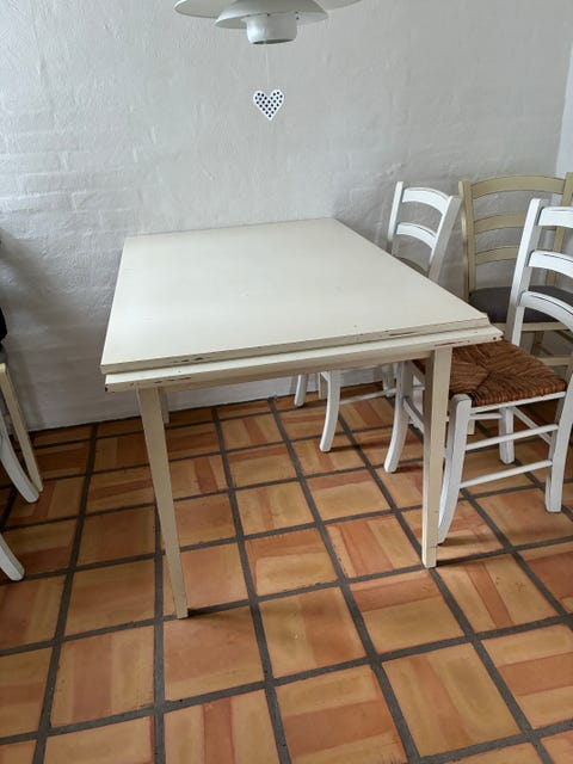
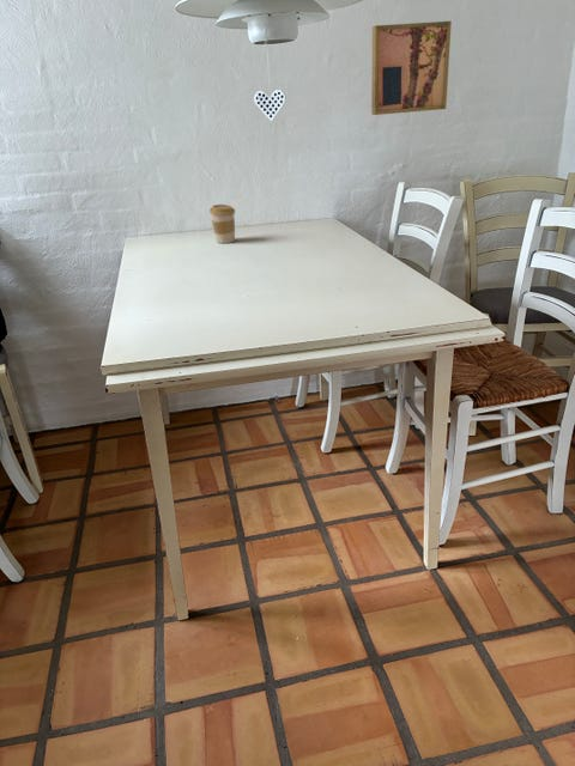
+ wall art [370,20,453,116]
+ coffee cup [208,203,236,244]
